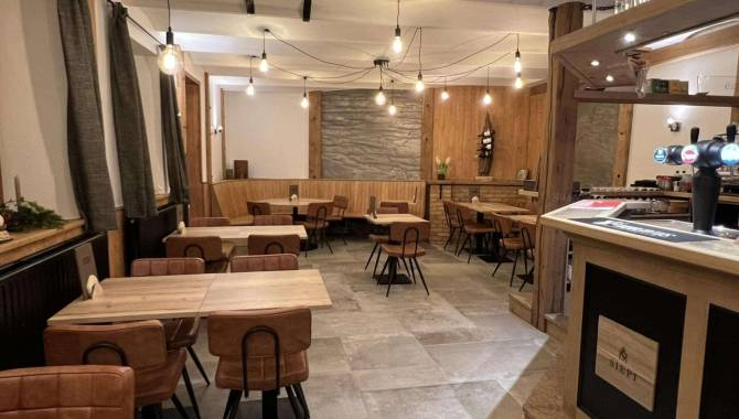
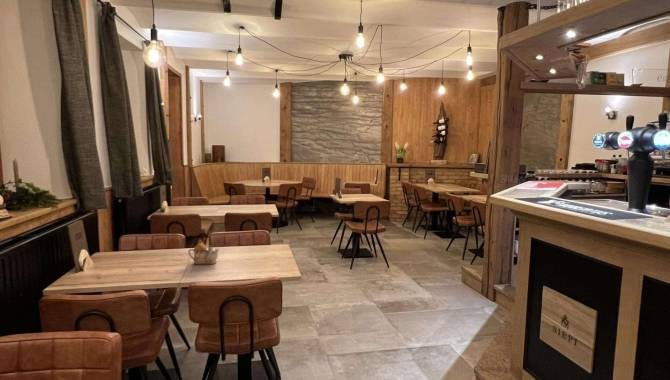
+ teapot [187,238,220,265]
